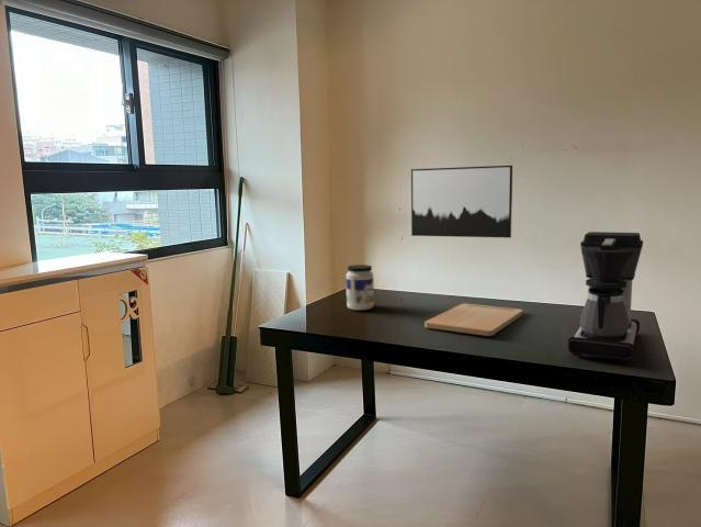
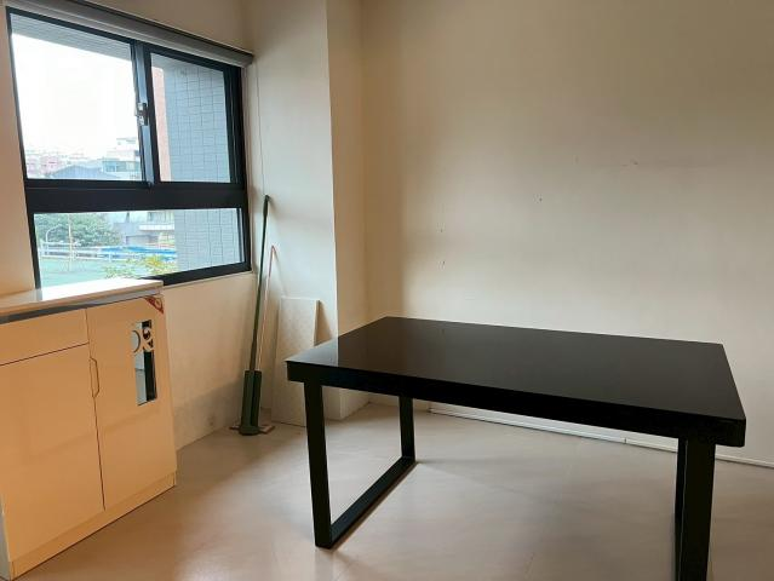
- jar [344,264,375,312]
- coffee maker [567,231,644,363]
- cutting board [423,303,524,337]
- wall art [410,165,513,238]
